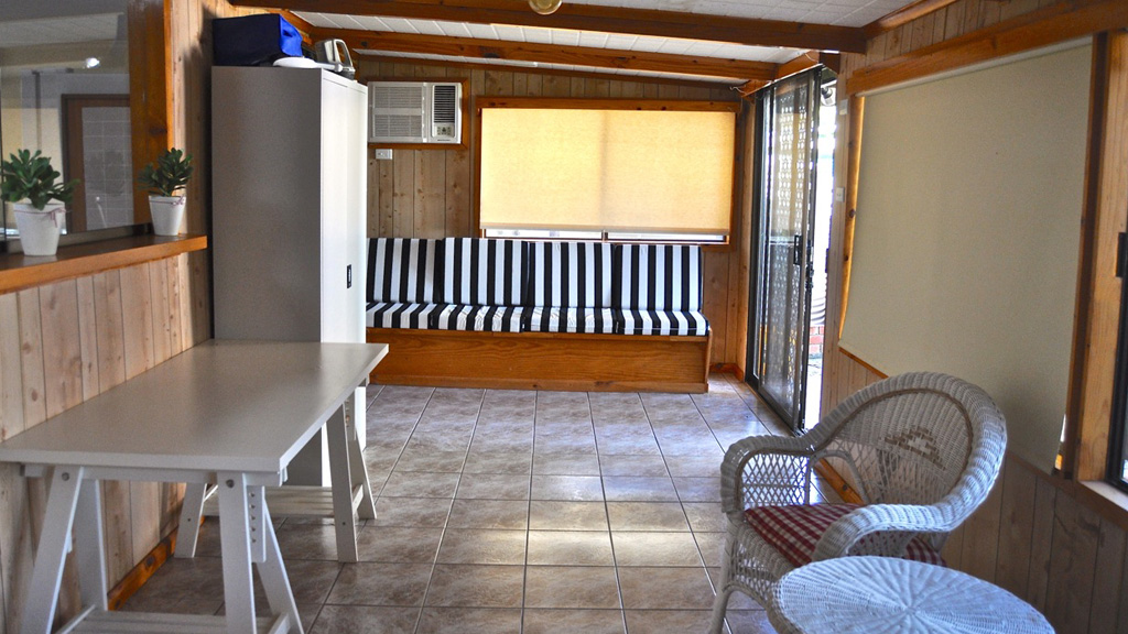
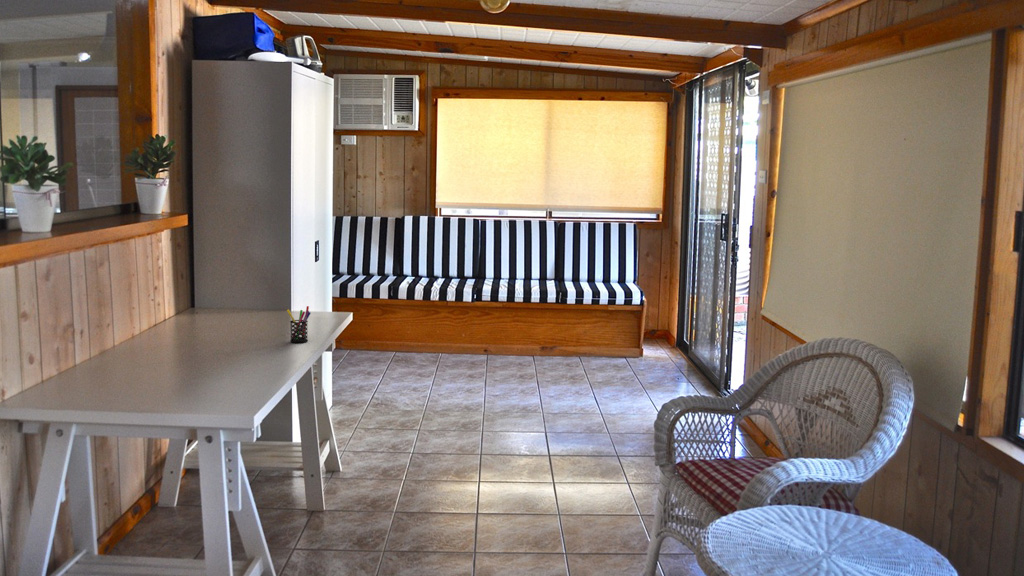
+ pen holder [286,305,312,344]
